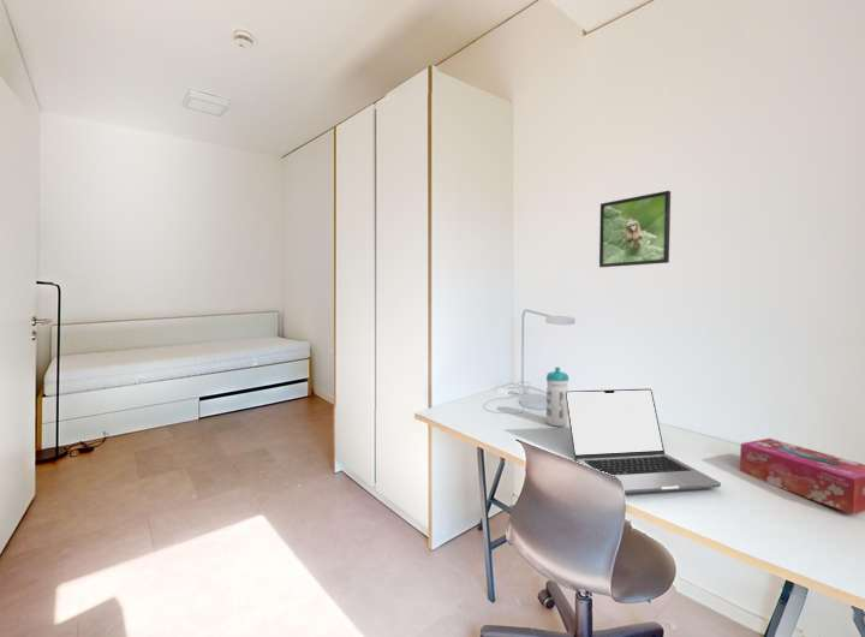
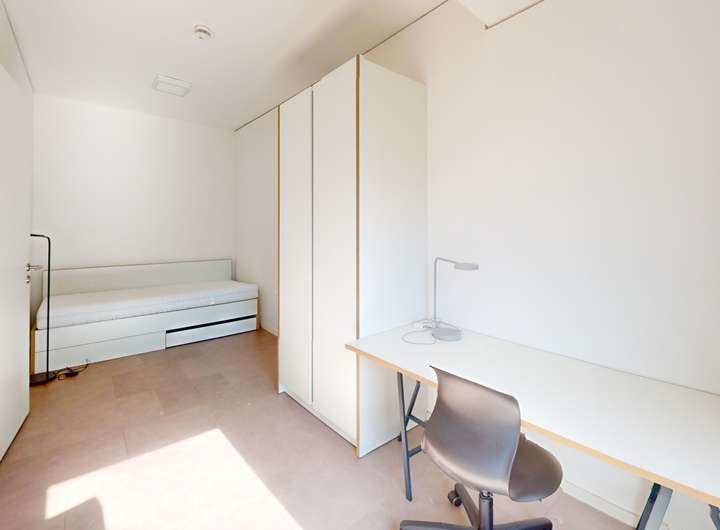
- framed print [598,190,672,268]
- water bottle [545,365,569,428]
- tissue box [739,437,865,516]
- laptop [565,387,722,495]
